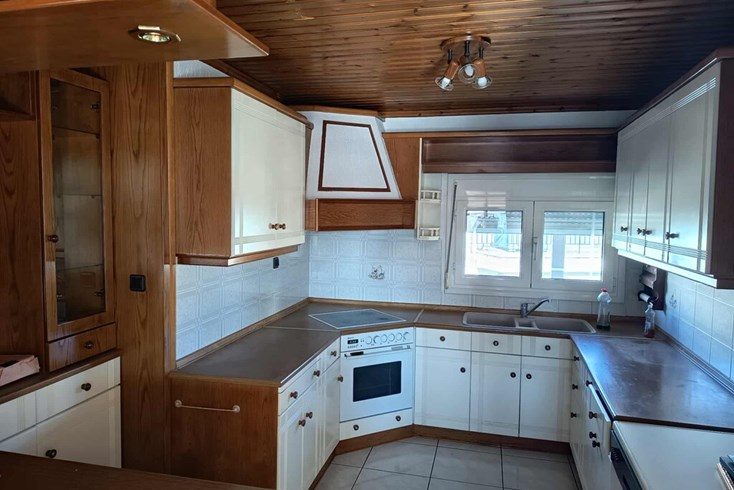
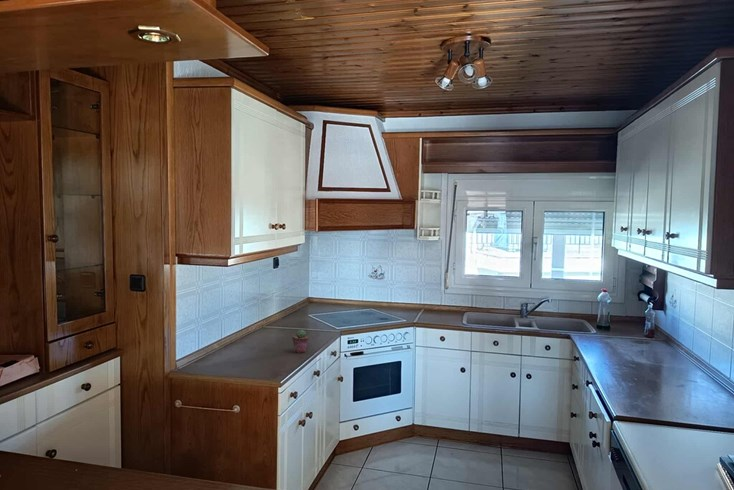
+ potted succulent [291,329,310,354]
